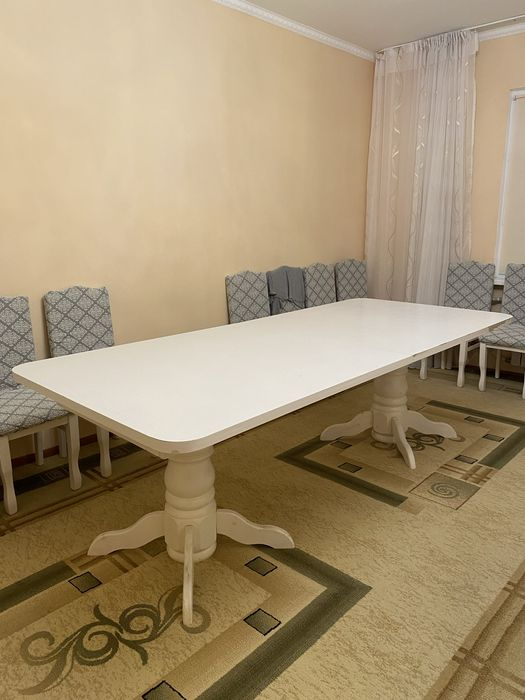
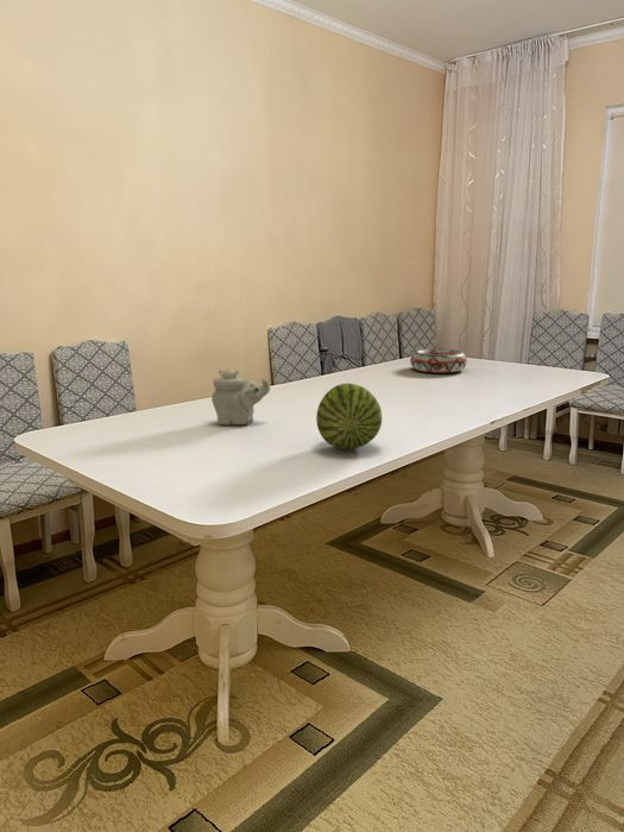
+ fruit [315,383,383,450]
+ decorative bowl [409,348,468,374]
+ teapot [210,367,271,426]
